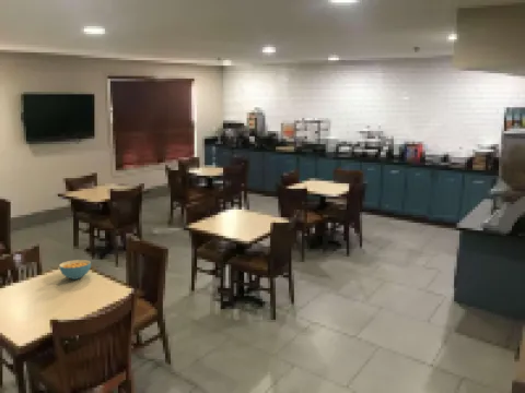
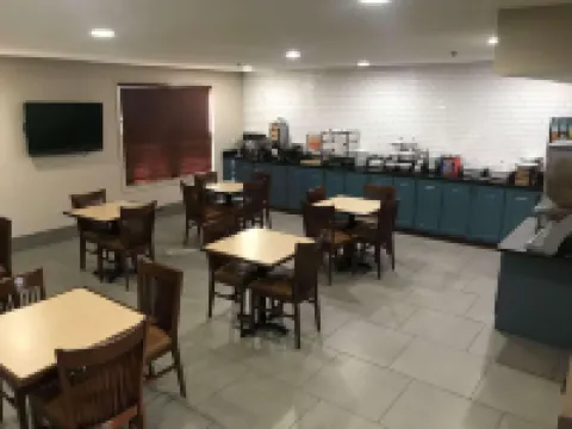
- cereal bowl [58,259,92,281]
